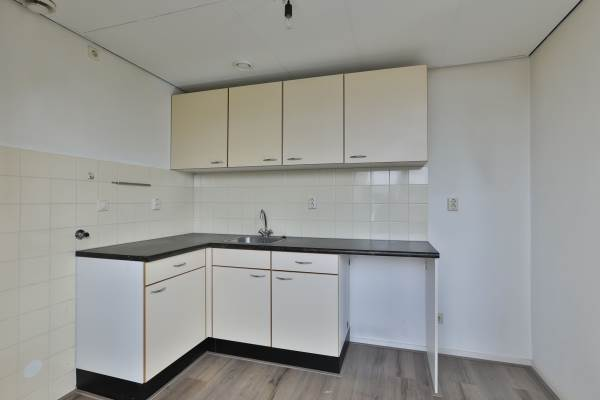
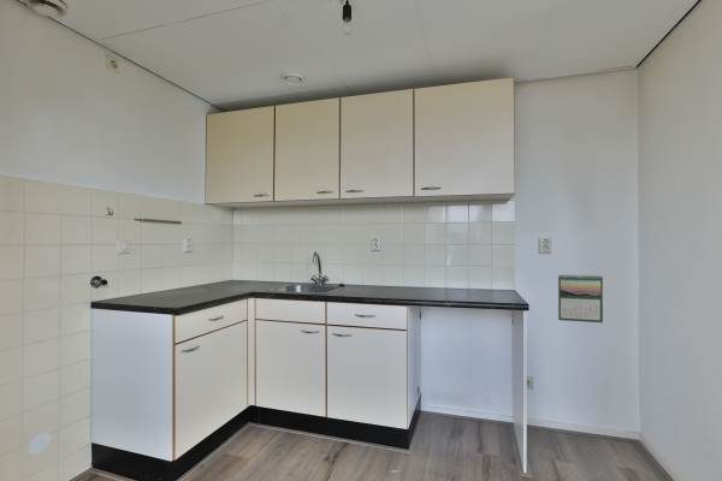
+ calendar [557,273,604,323]
